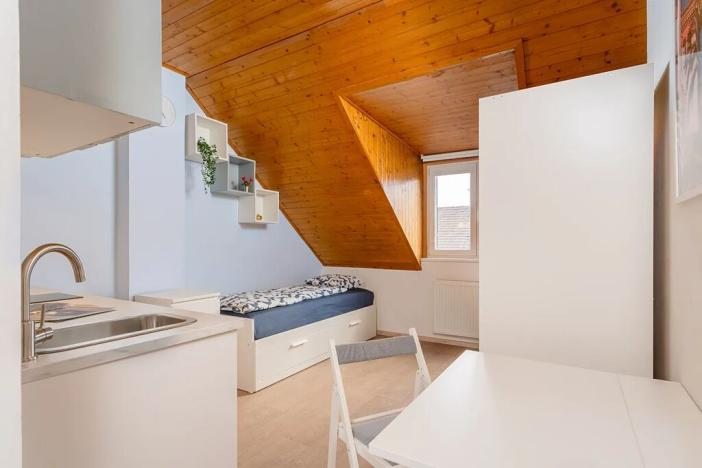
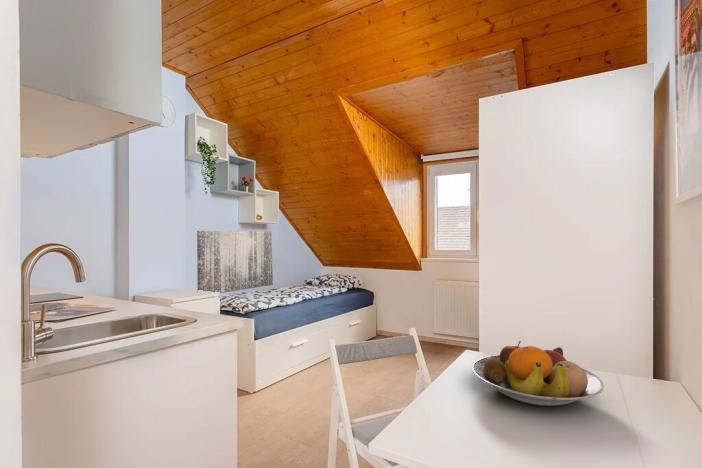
+ wall art [196,230,274,294]
+ fruit bowl [471,340,605,407]
